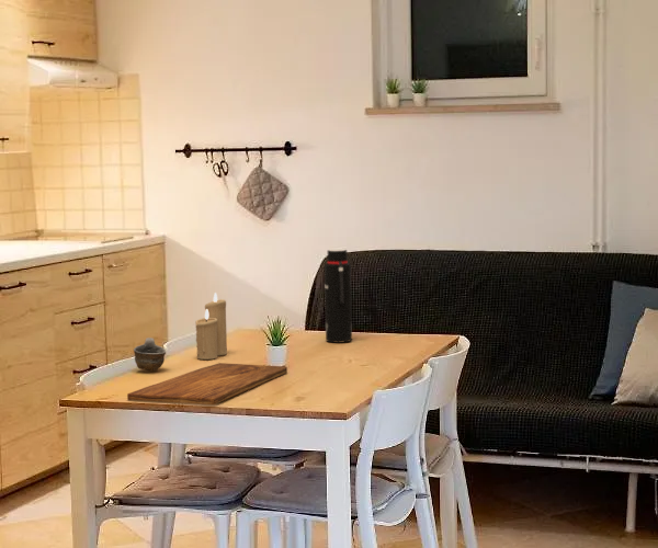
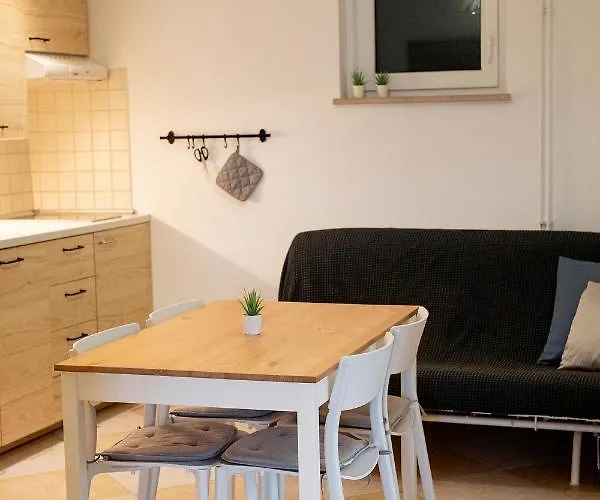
- candle [194,292,228,361]
- water bottle [324,249,353,343]
- cutting board [126,362,288,406]
- cup [133,336,167,373]
